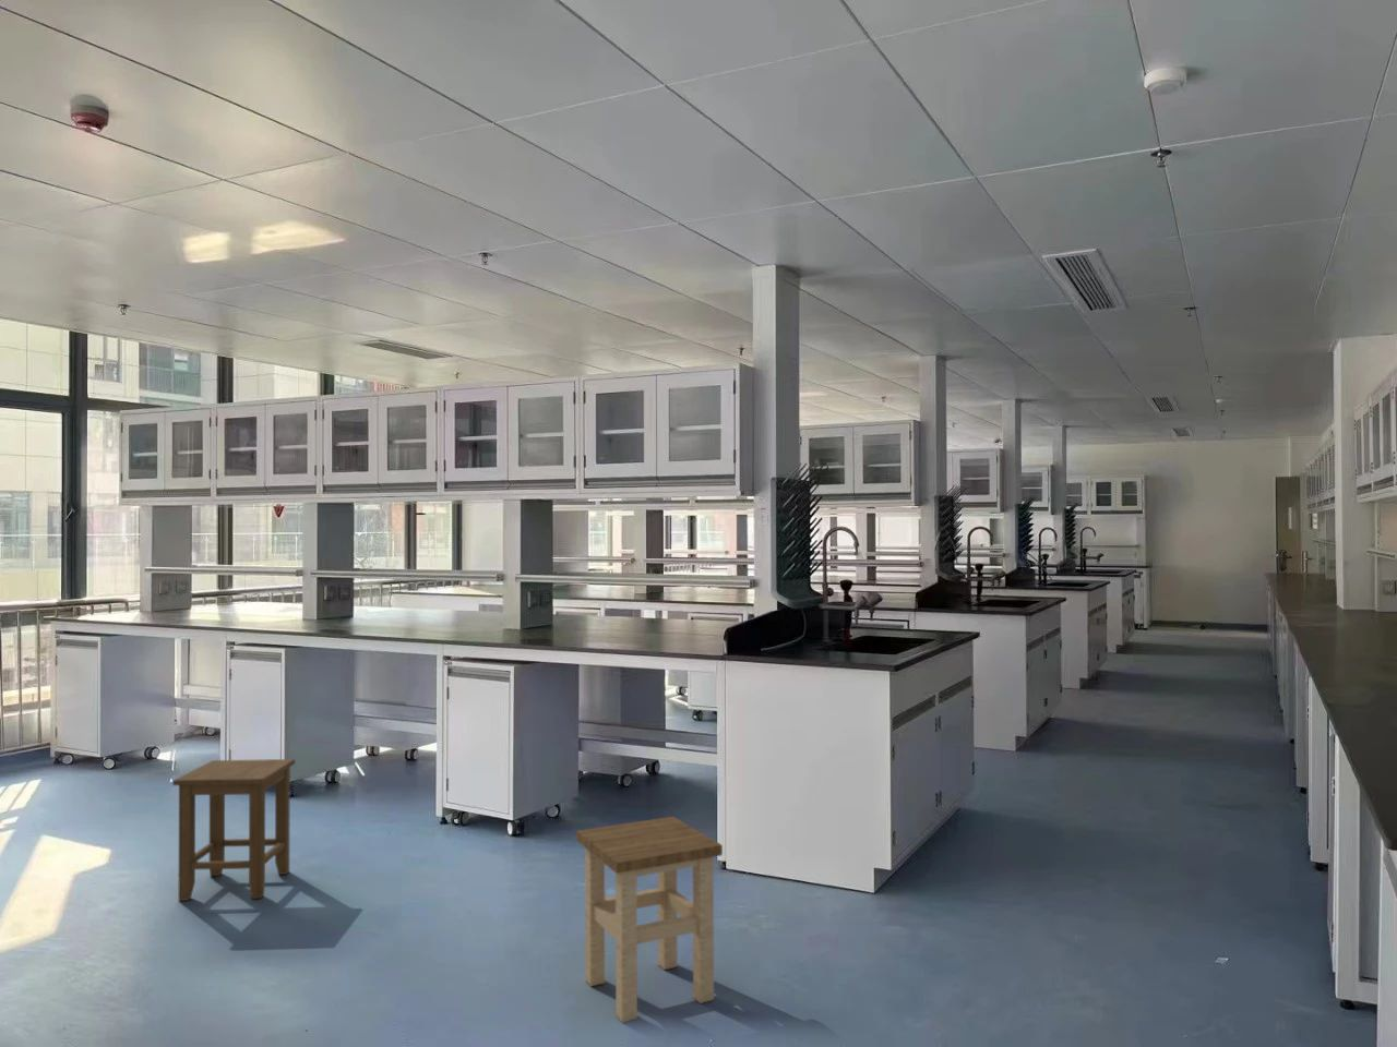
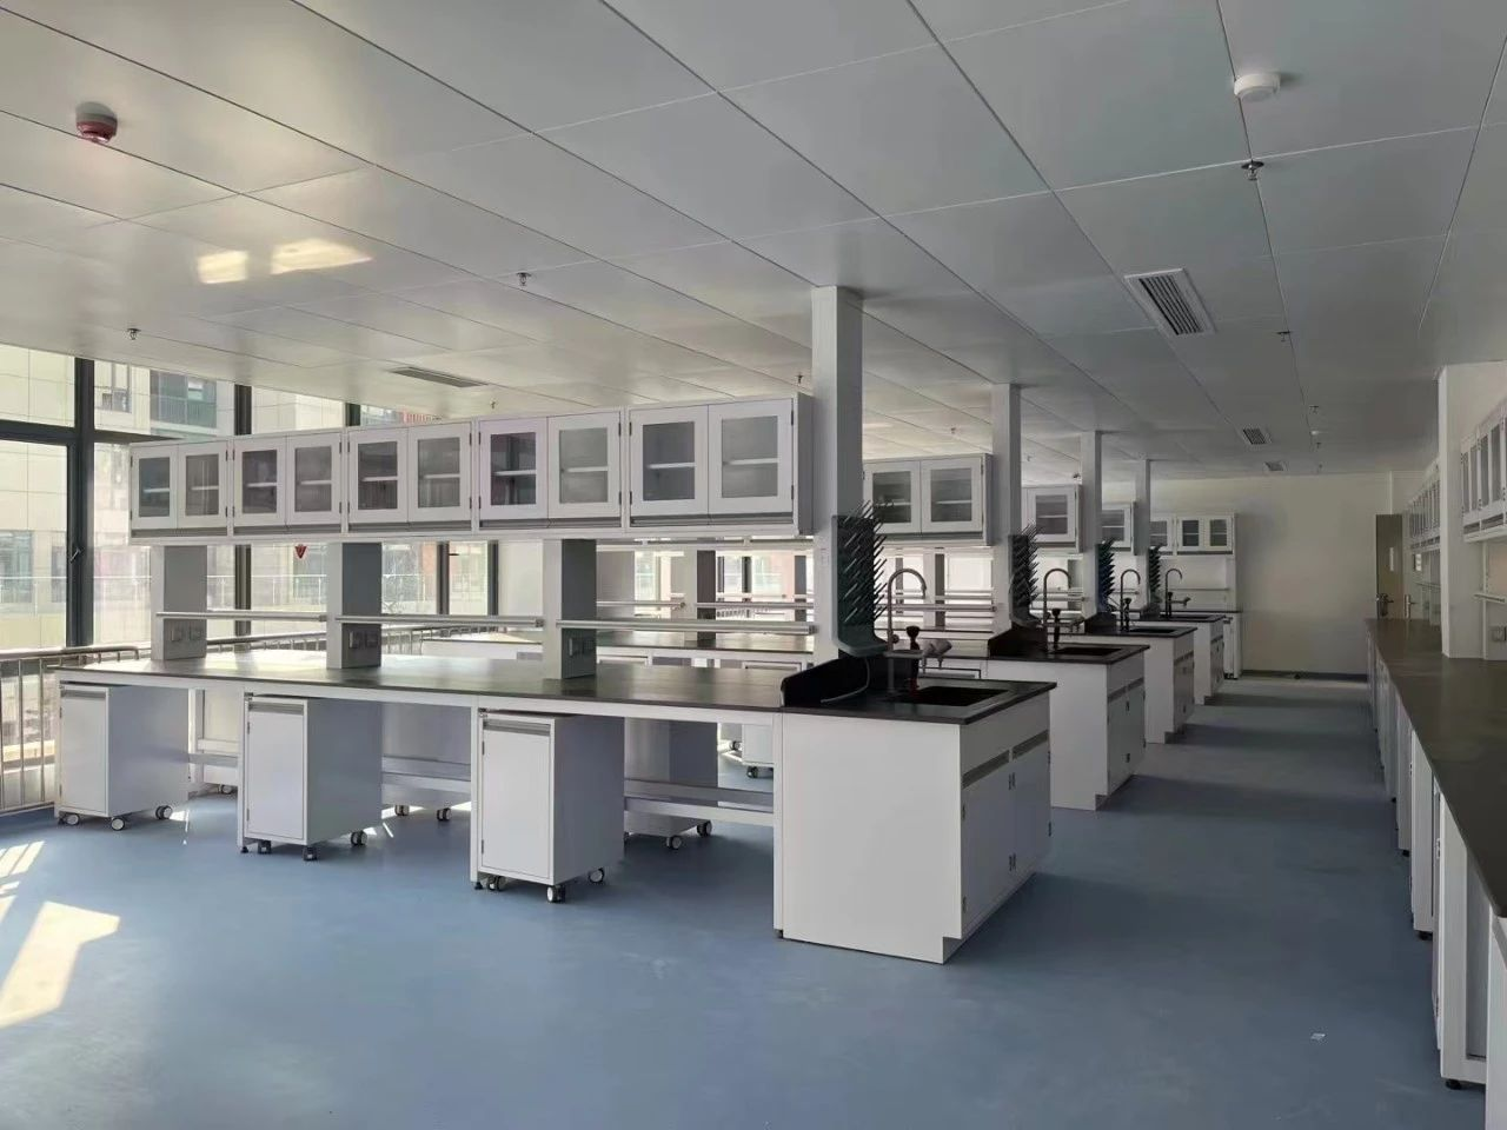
- stool [575,816,724,1023]
- stool [172,758,296,902]
